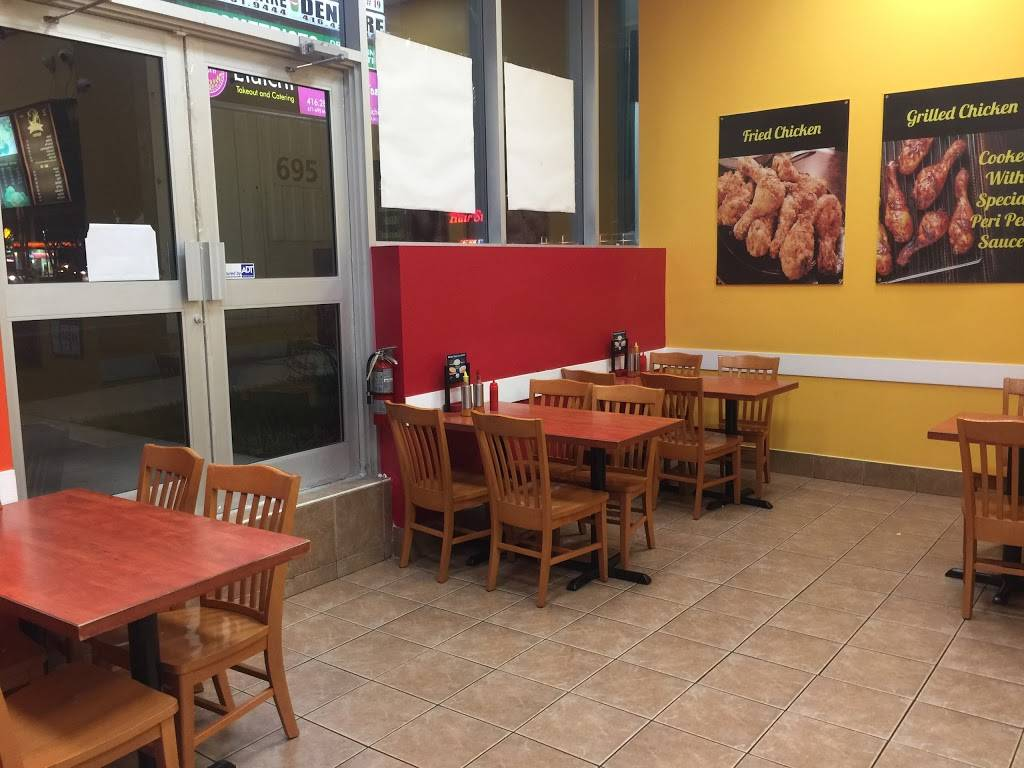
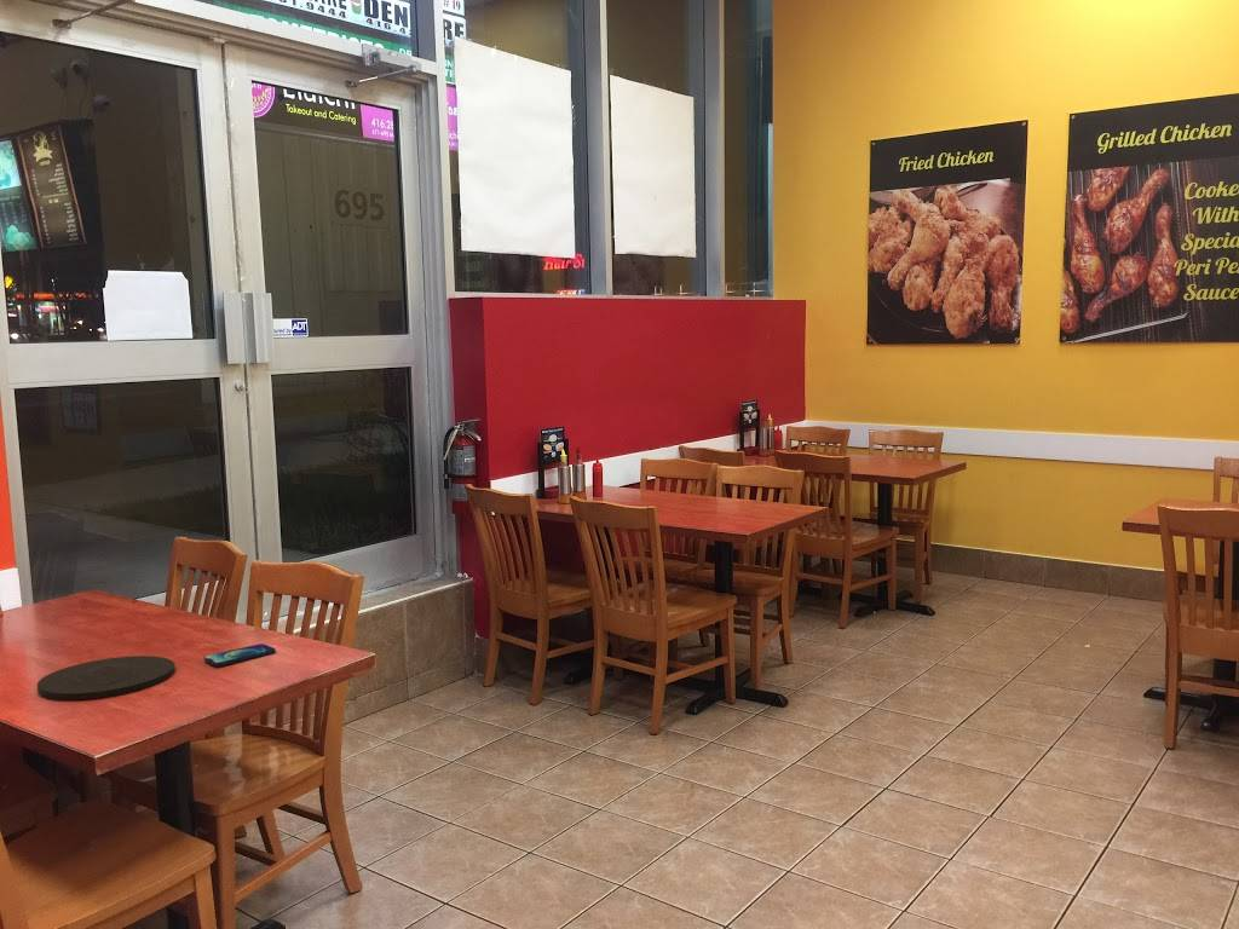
+ plate [36,654,177,700]
+ smartphone [203,642,277,667]
